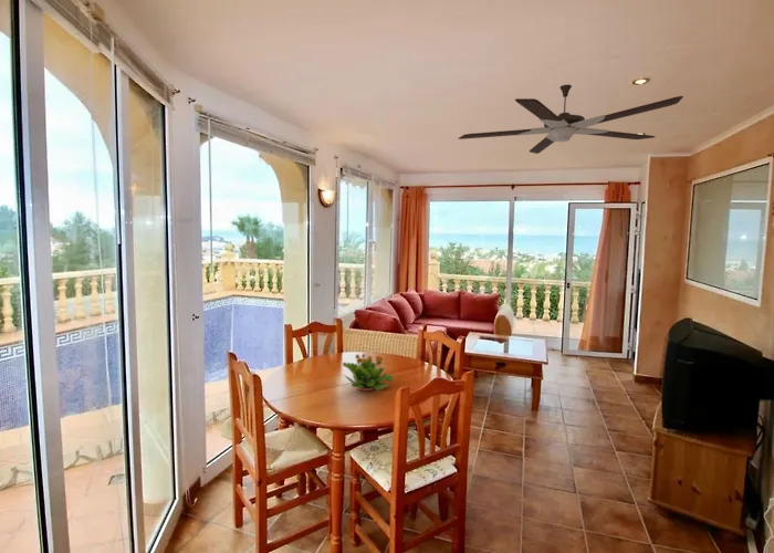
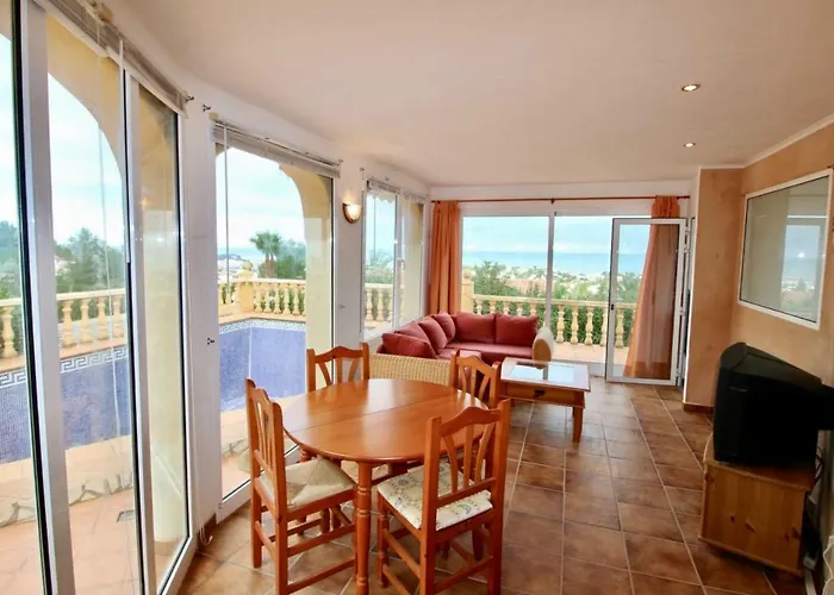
- ceiling fan [458,83,684,155]
- potted flower [342,353,395,393]
